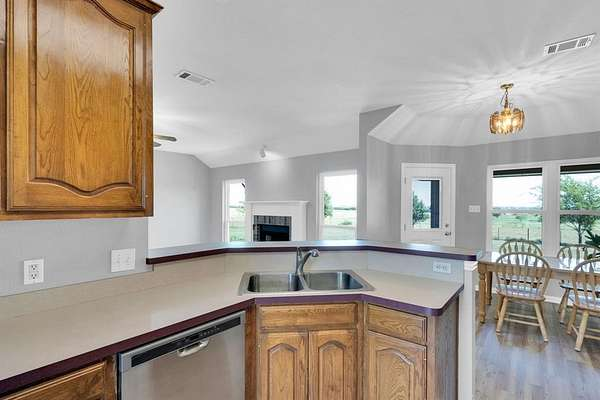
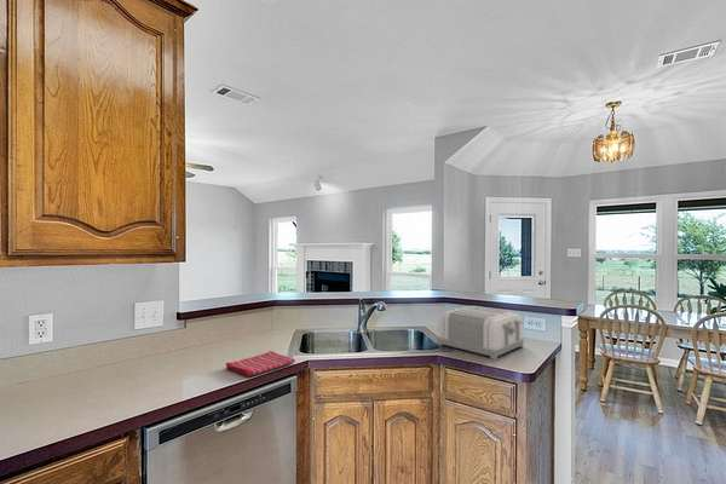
+ toaster [437,305,525,361]
+ dish towel [225,350,296,378]
